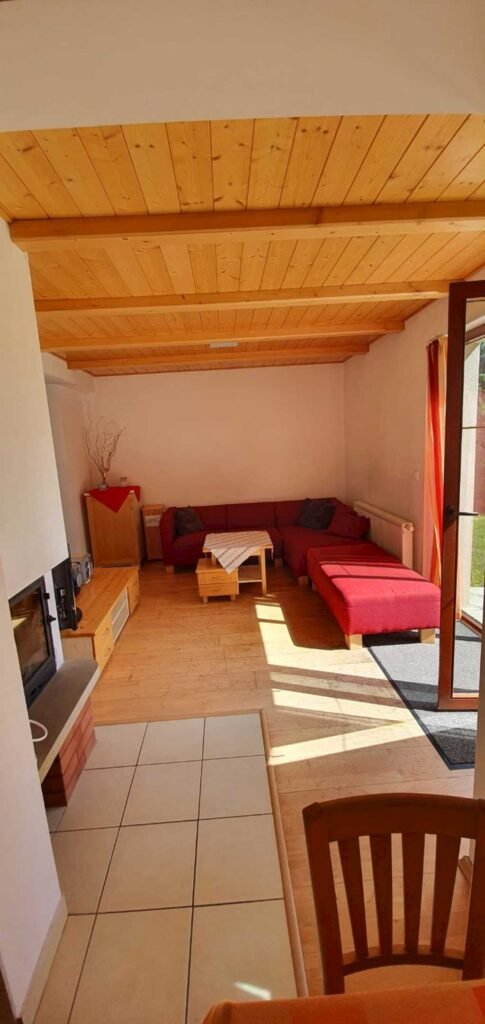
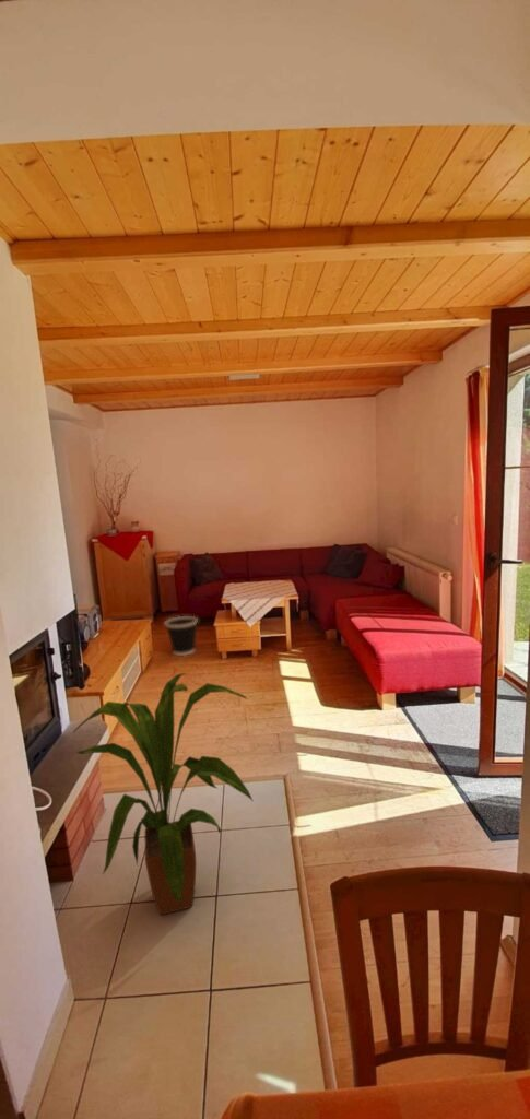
+ wastebasket [164,615,199,657]
+ house plant [72,672,255,916]
